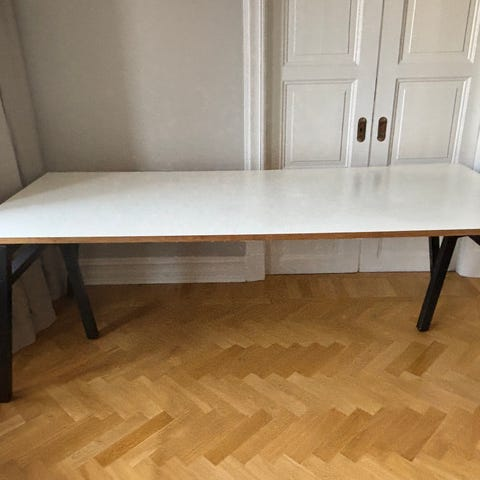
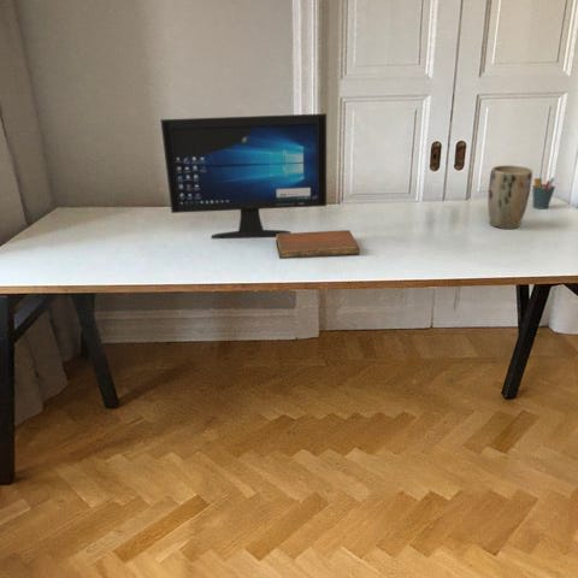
+ notebook [275,229,360,260]
+ plant pot [486,164,533,230]
+ pen holder [532,177,556,210]
+ computer monitor [159,112,328,240]
